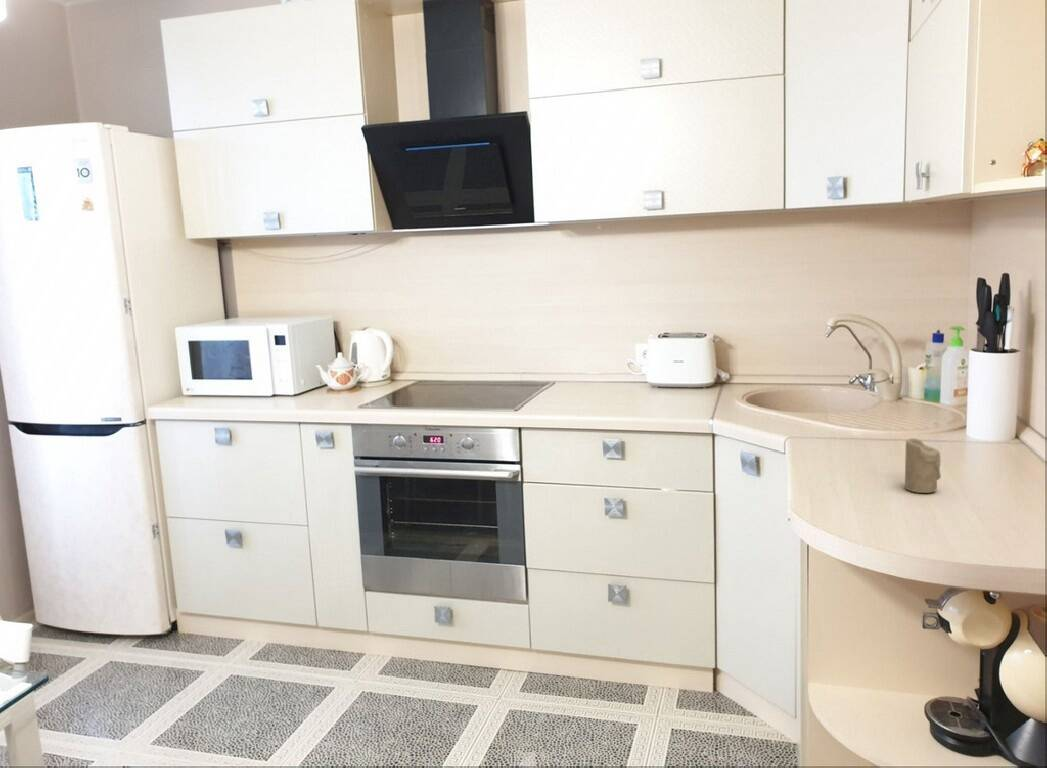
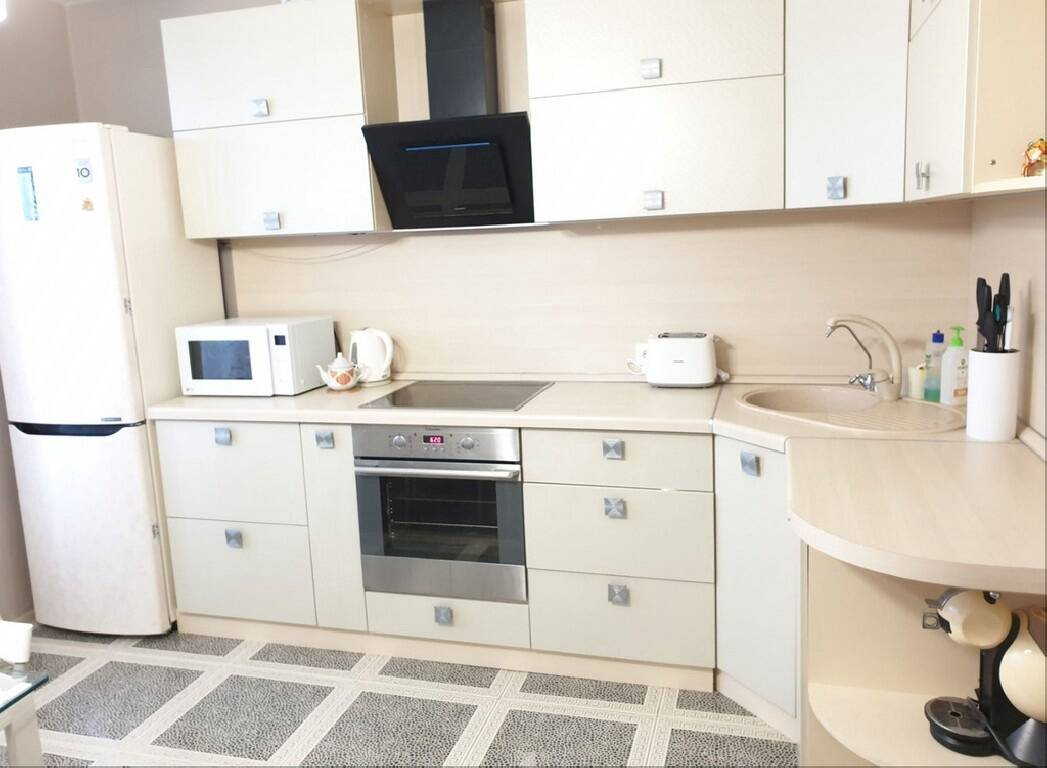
- candle [904,437,942,494]
